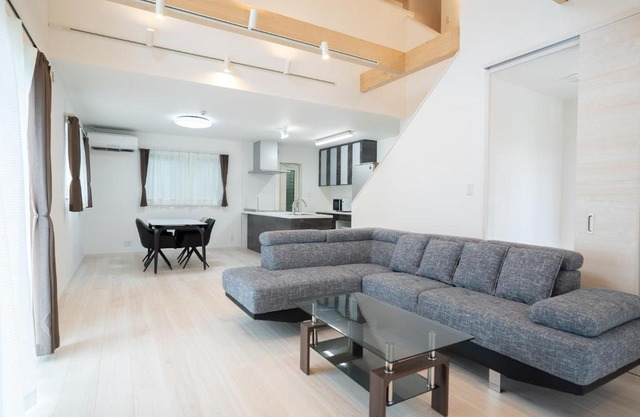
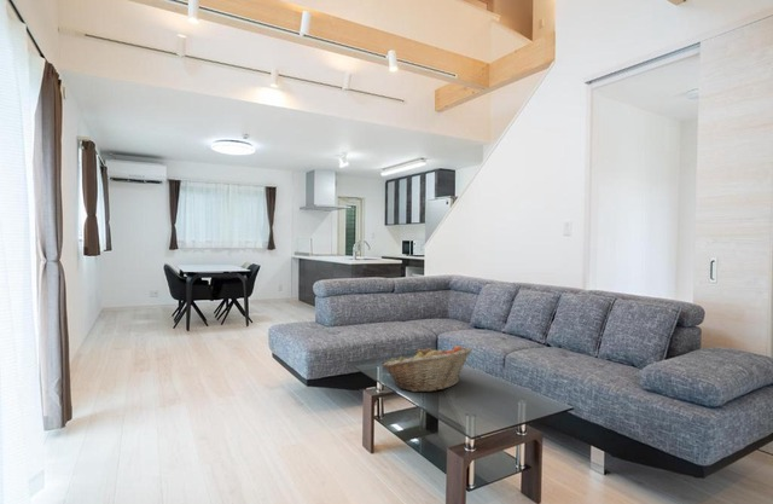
+ fruit basket [380,344,473,393]
